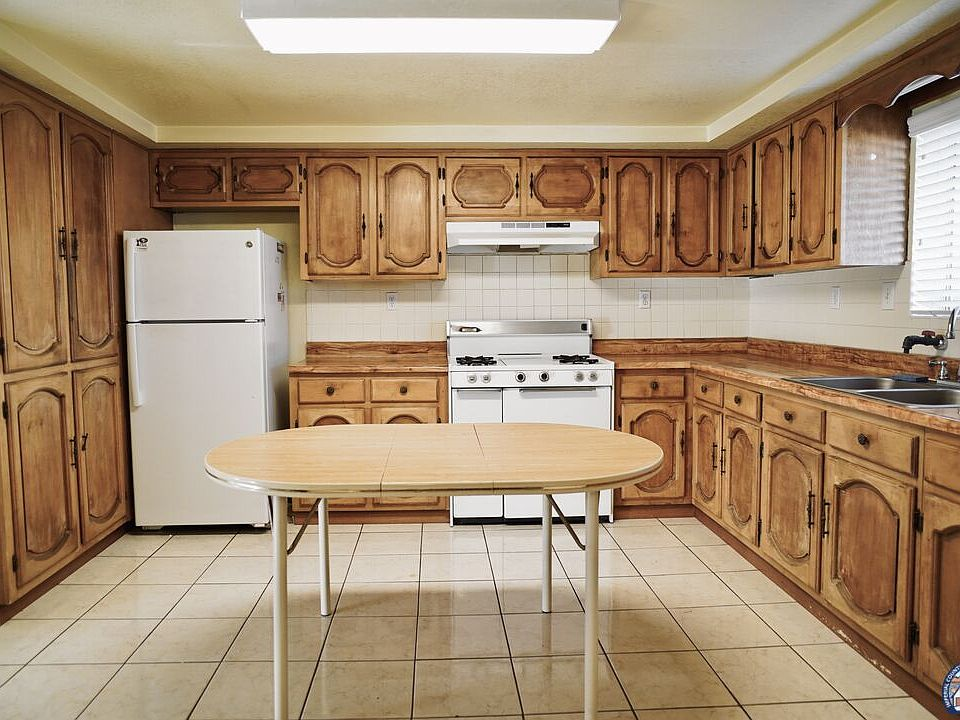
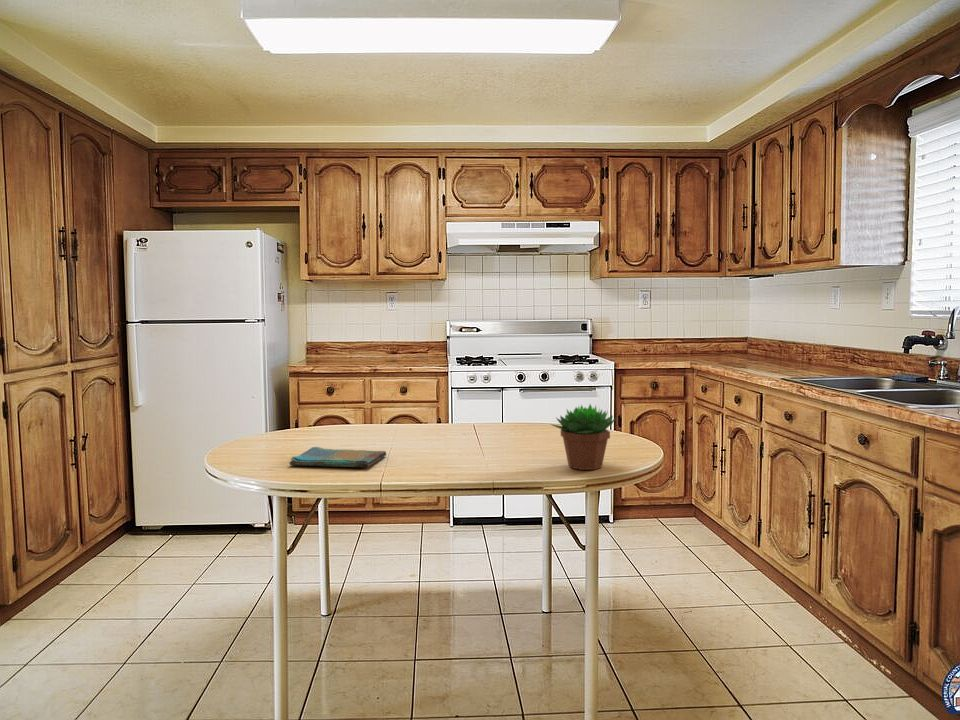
+ succulent plant [548,403,618,471]
+ dish towel [288,446,387,468]
